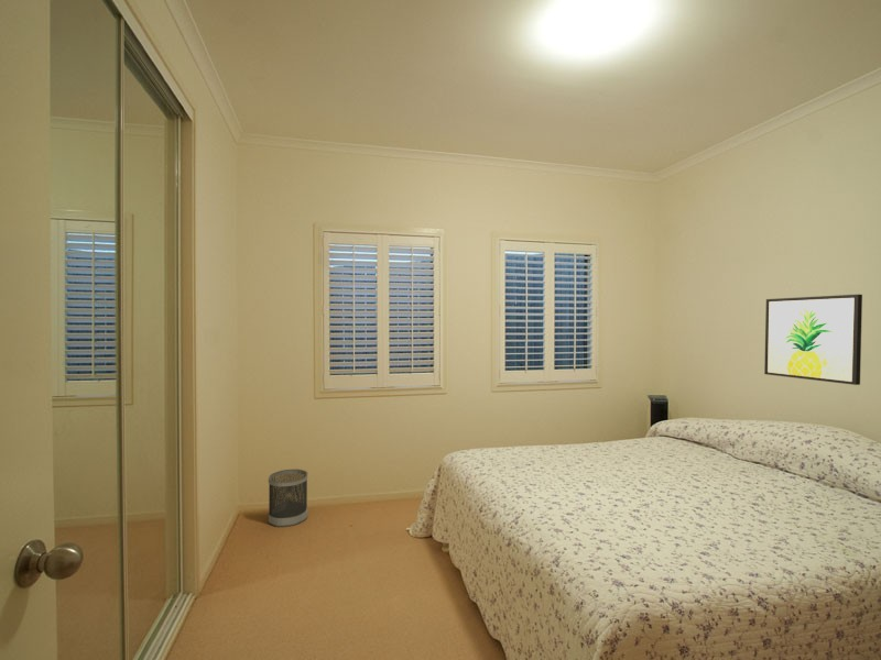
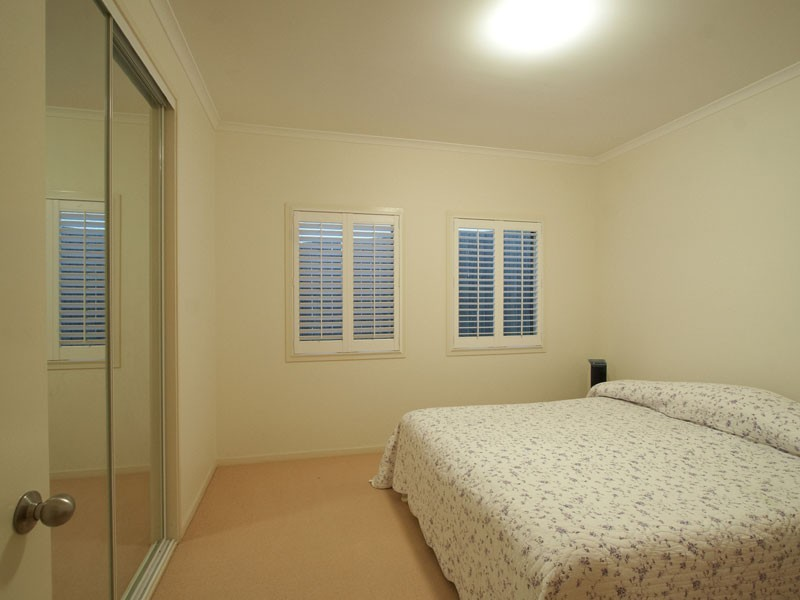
- wall art [763,294,863,386]
- wastebasket [268,468,308,528]
